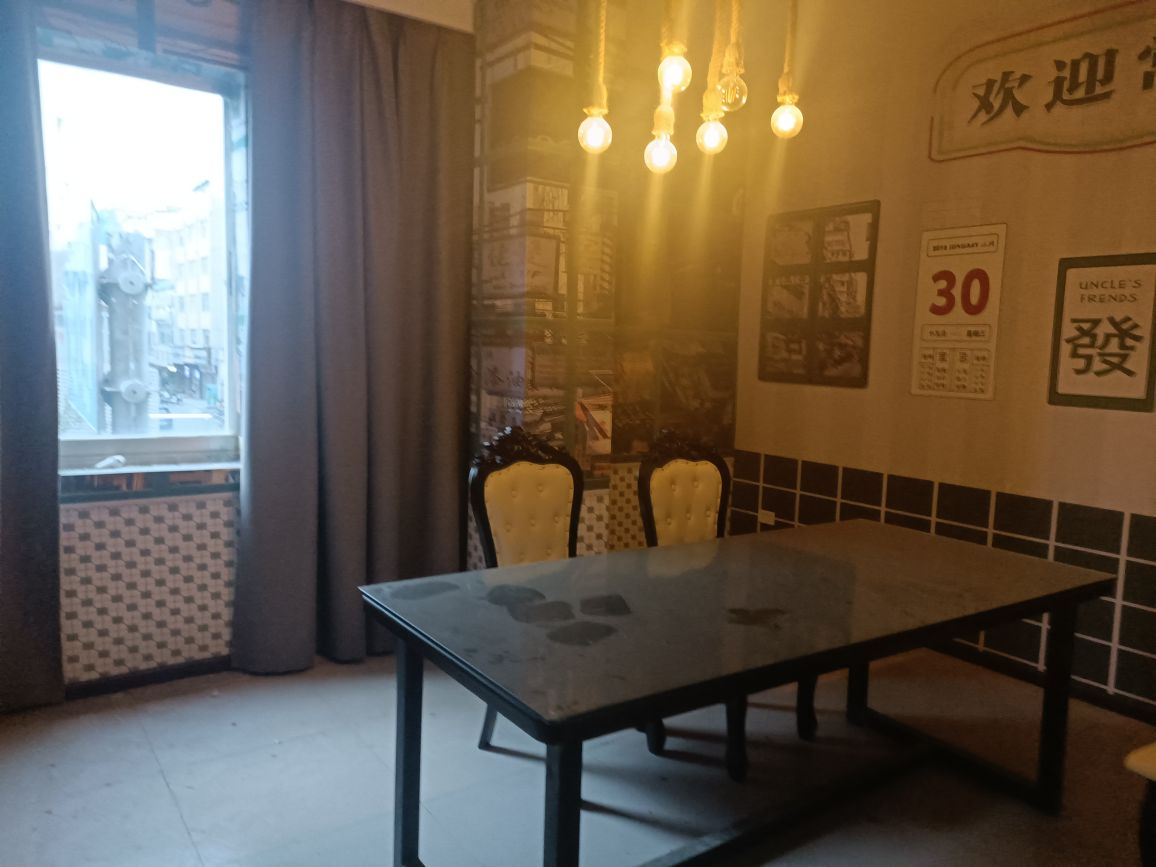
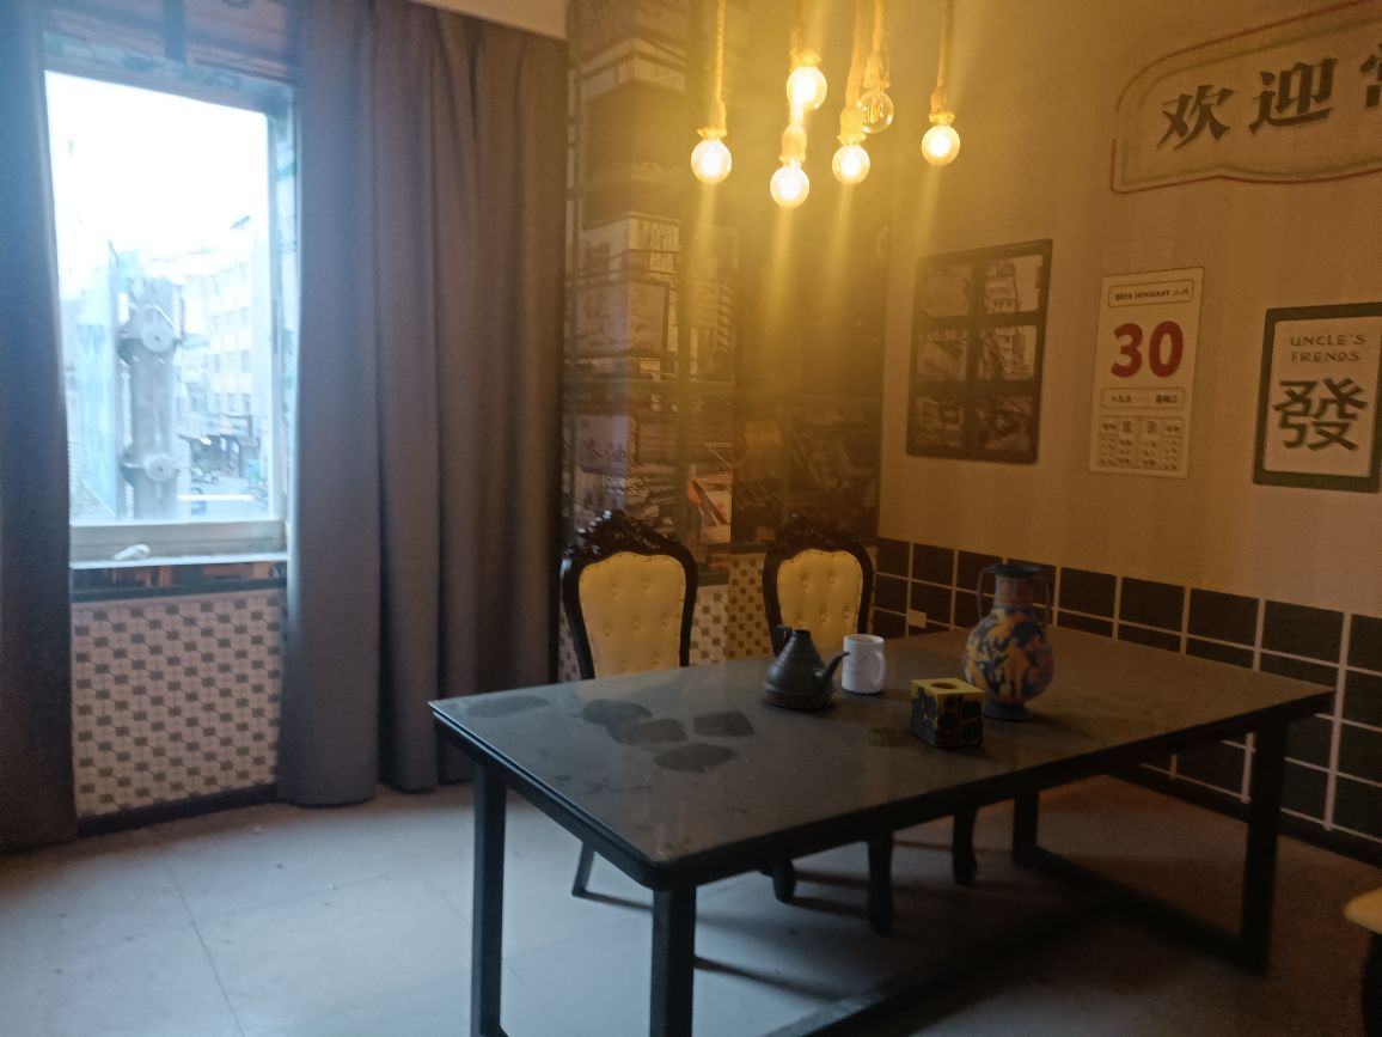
+ vase [961,562,1056,721]
+ teapot [762,623,851,710]
+ candle [907,677,985,749]
+ mug [840,634,887,695]
